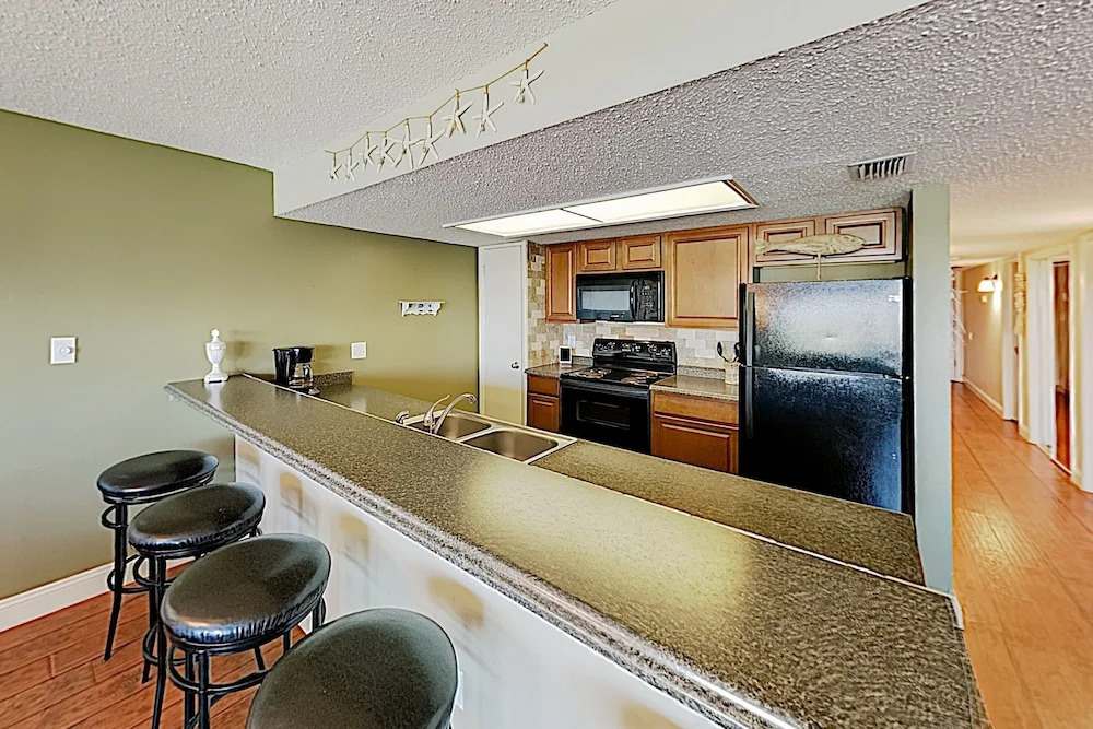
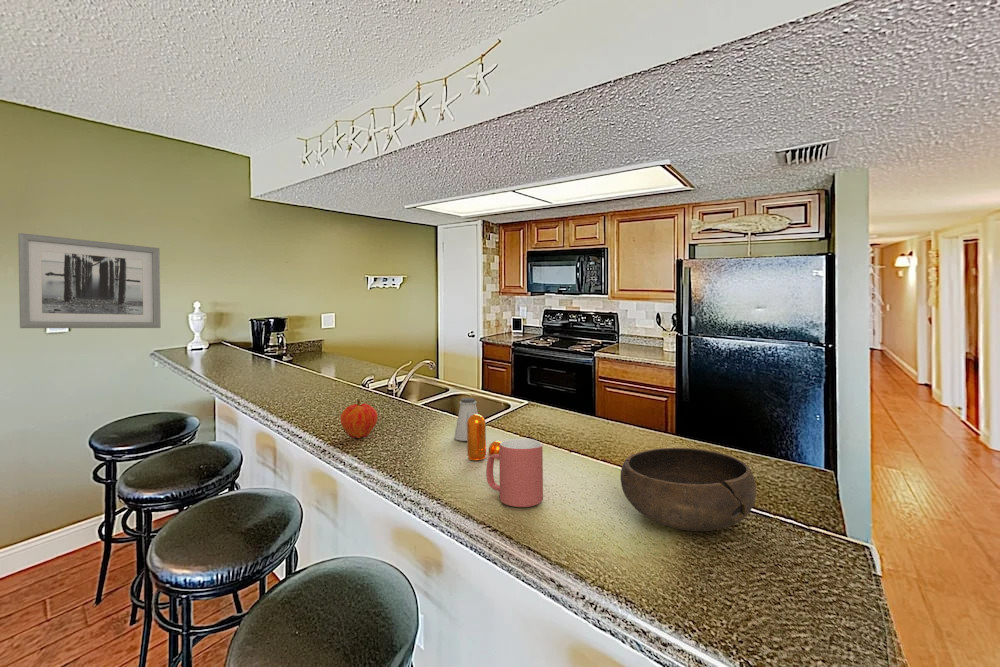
+ fruit [339,398,379,439]
+ pepper shaker [466,413,502,461]
+ wall art [17,232,162,329]
+ bowl [620,447,757,532]
+ saltshaker [453,397,479,442]
+ mug [485,437,544,508]
